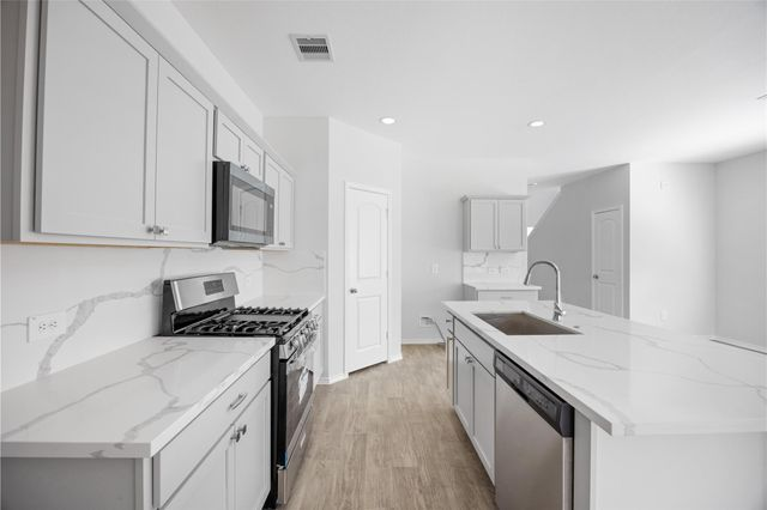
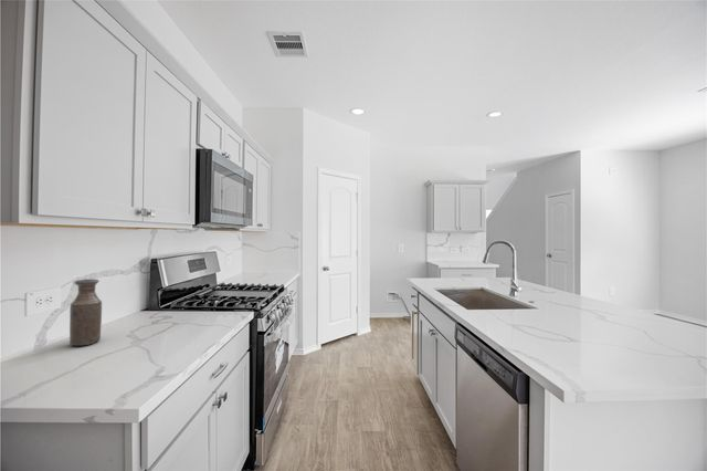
+ bottle [68,279,103,347]
